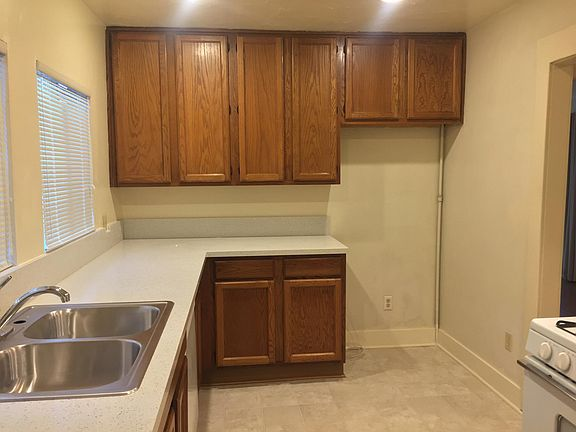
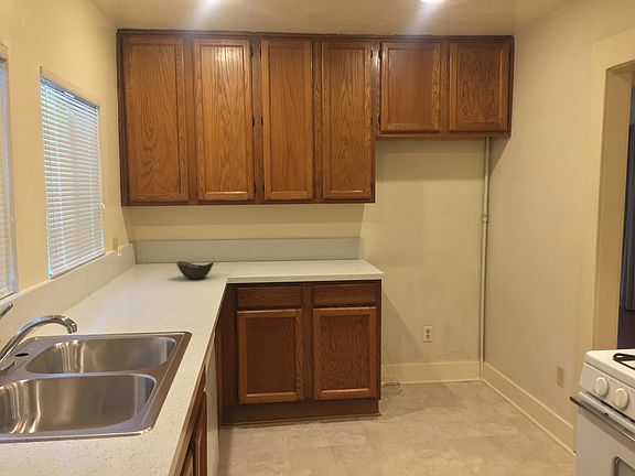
+ bowl [175,260,215,280]
